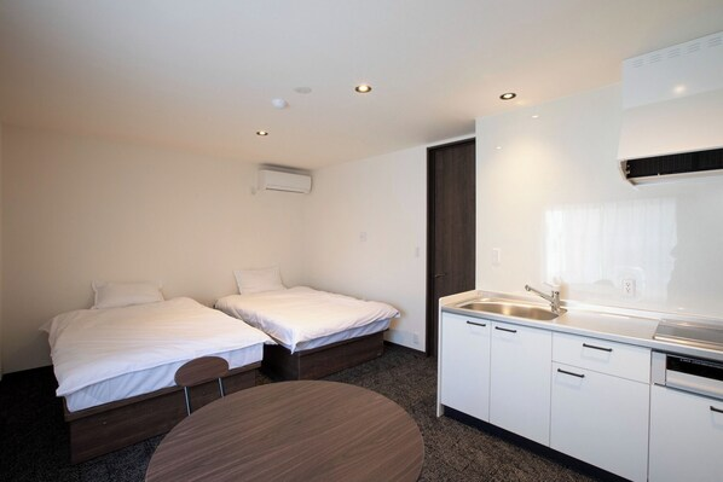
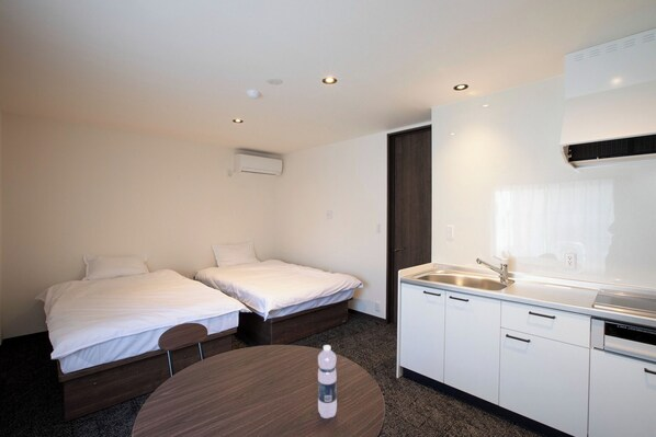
+ water bottle [317,344,338,419]
